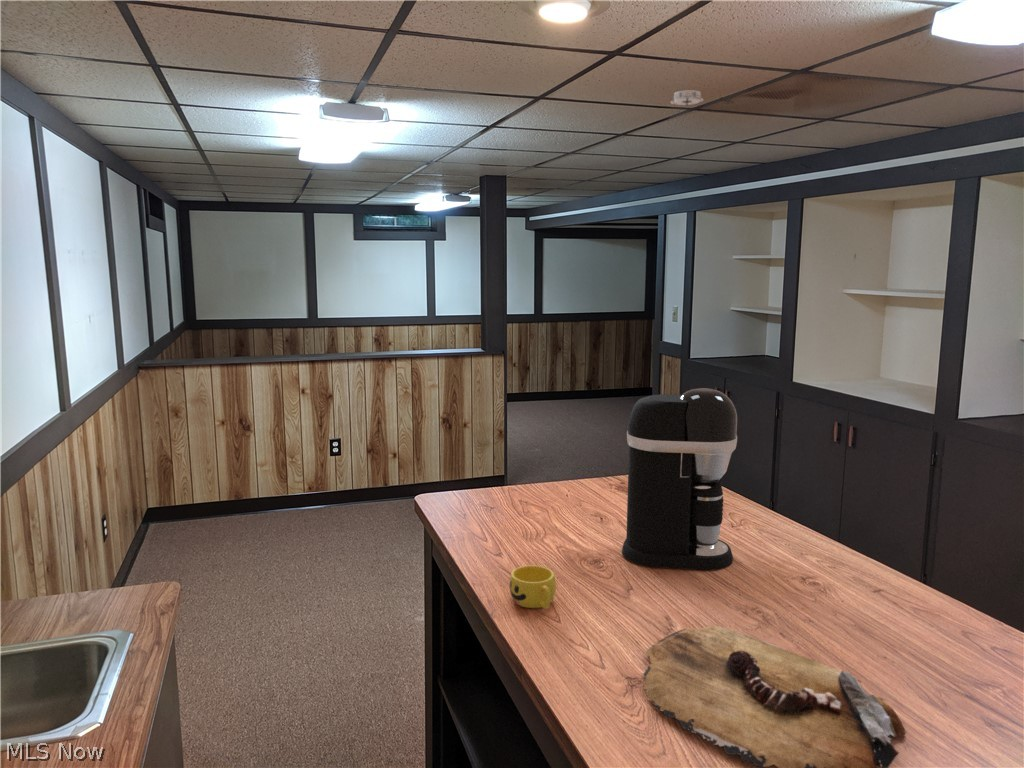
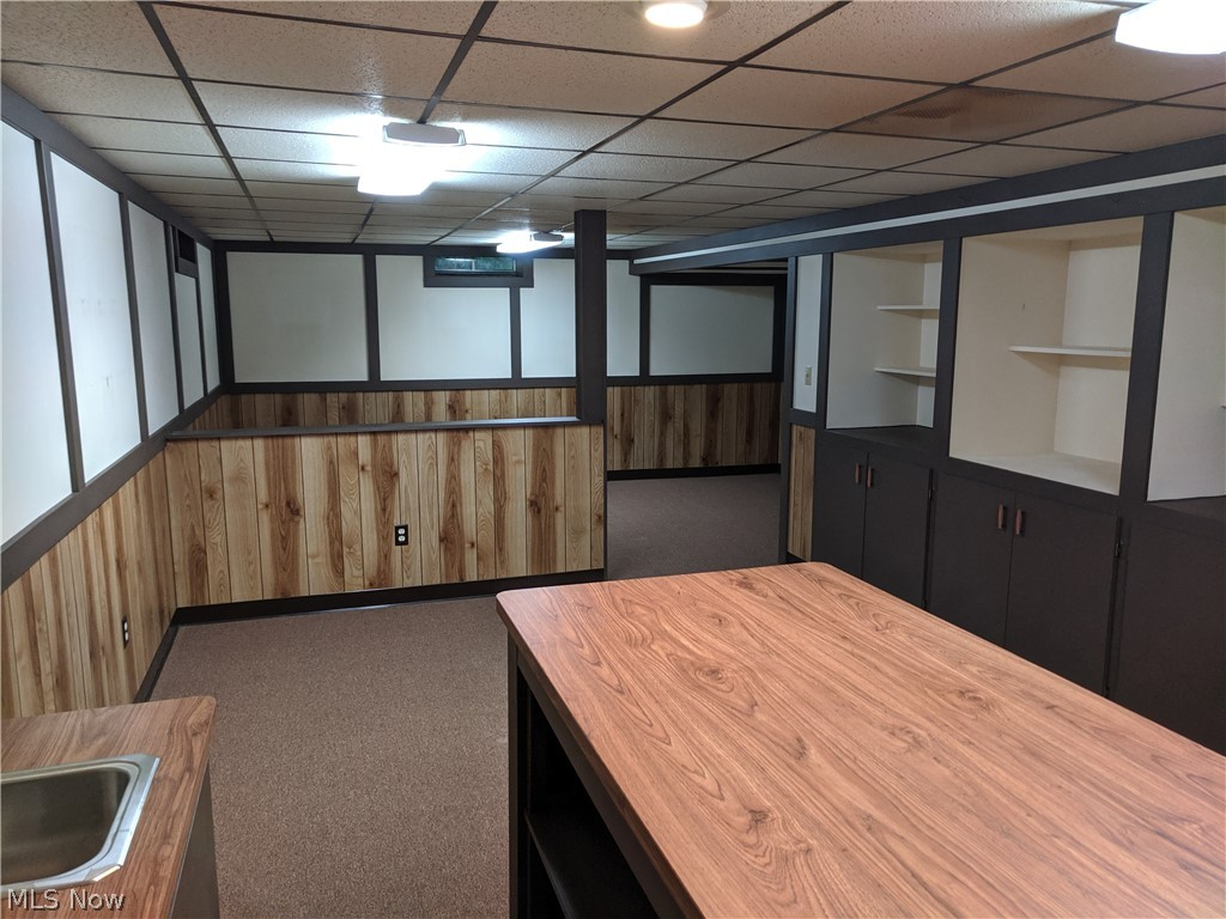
- cup [509,564,557,610]
- cutting board [642,624,906,768]
- smoke detector [669,89,705,107]
- coffee maker [621,387,738,571]
